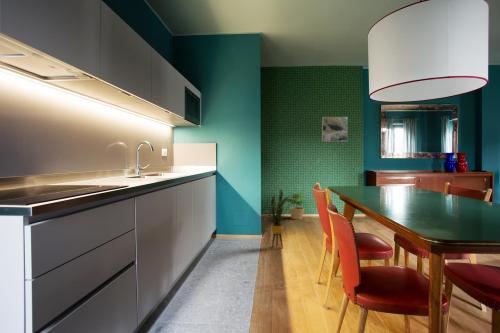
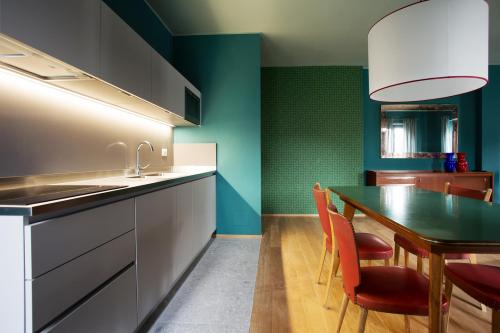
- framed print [321,116,349,142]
- house plant [260,187,301,249]
- potted plant [286,193,307,220]
